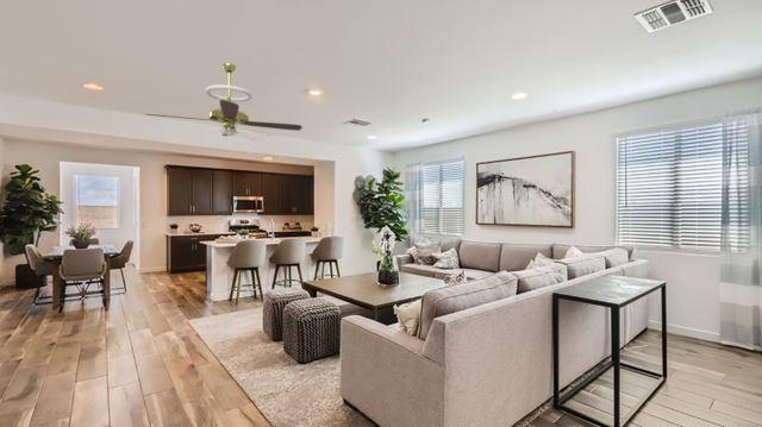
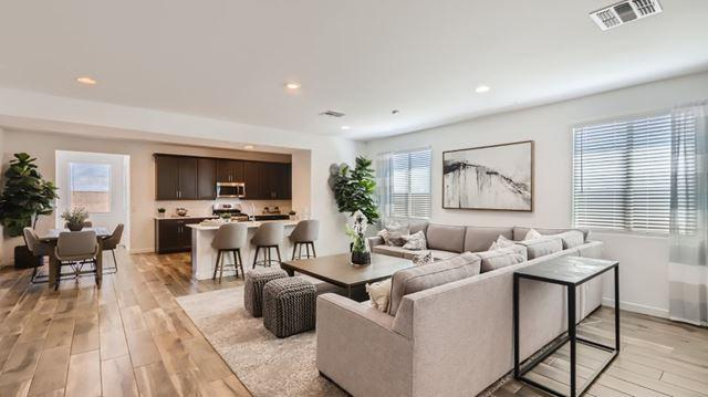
- ceiling fan [145,62,304,143]
